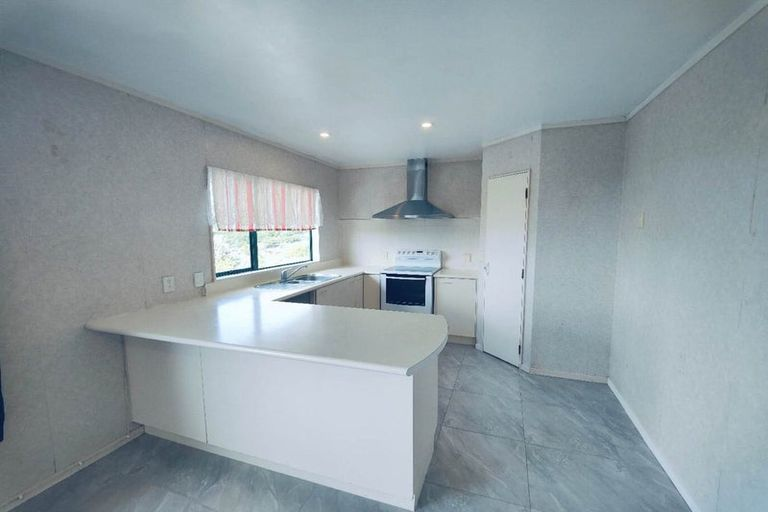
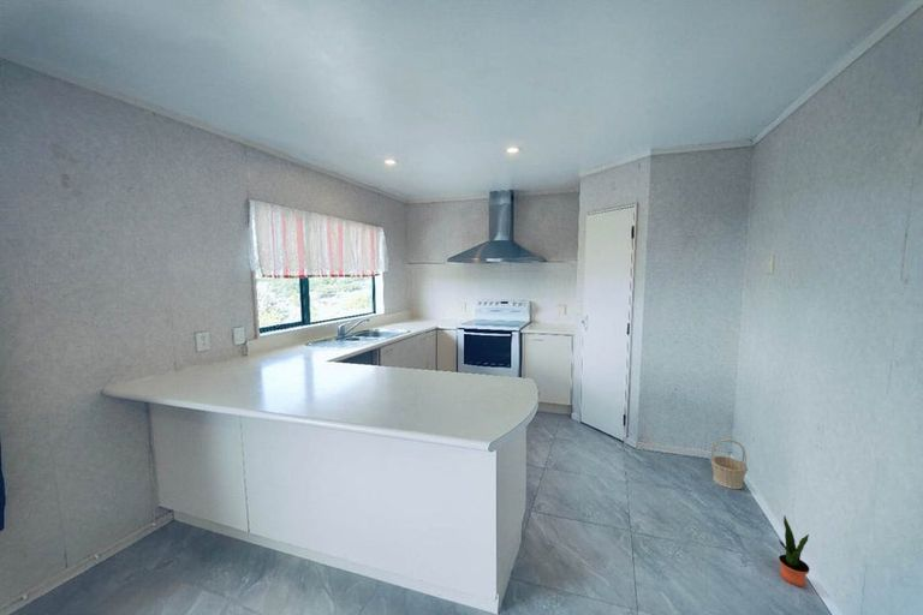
+ basket [709,438,749,490]
+ potted plant [778,514,811,587]
